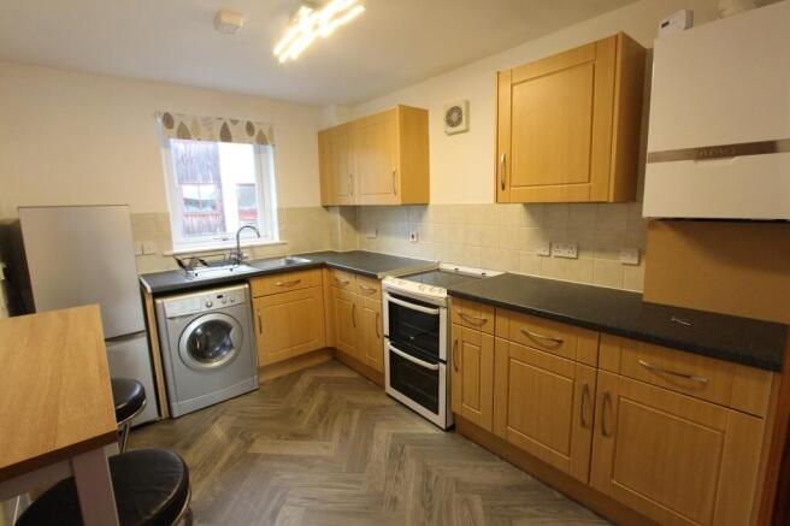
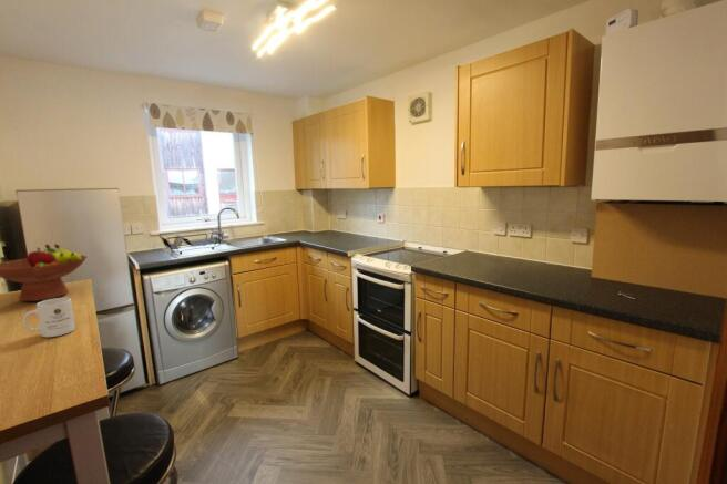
+ fruit bowl [0,243,89,302]
+ mug [22,297,76,338]
